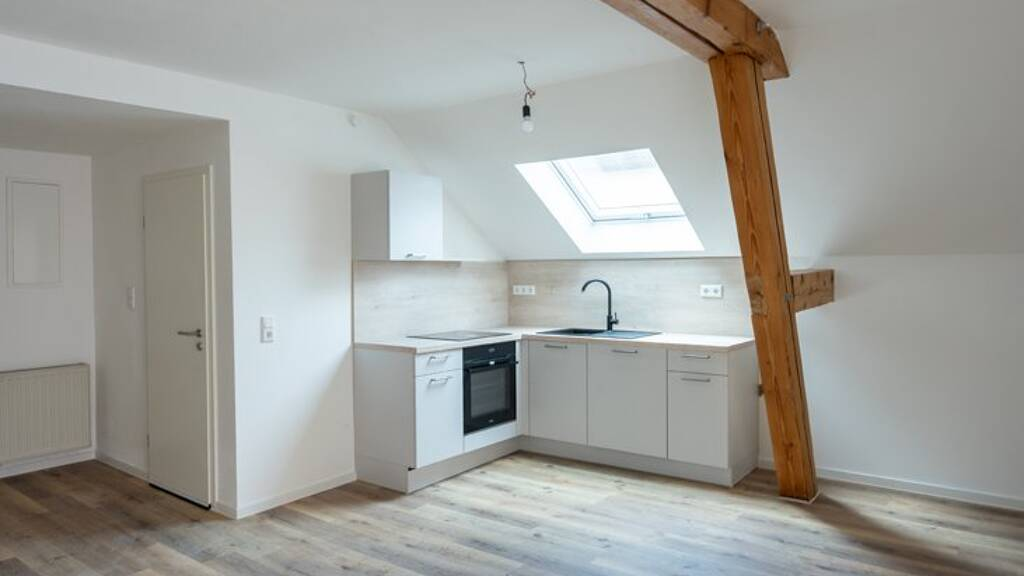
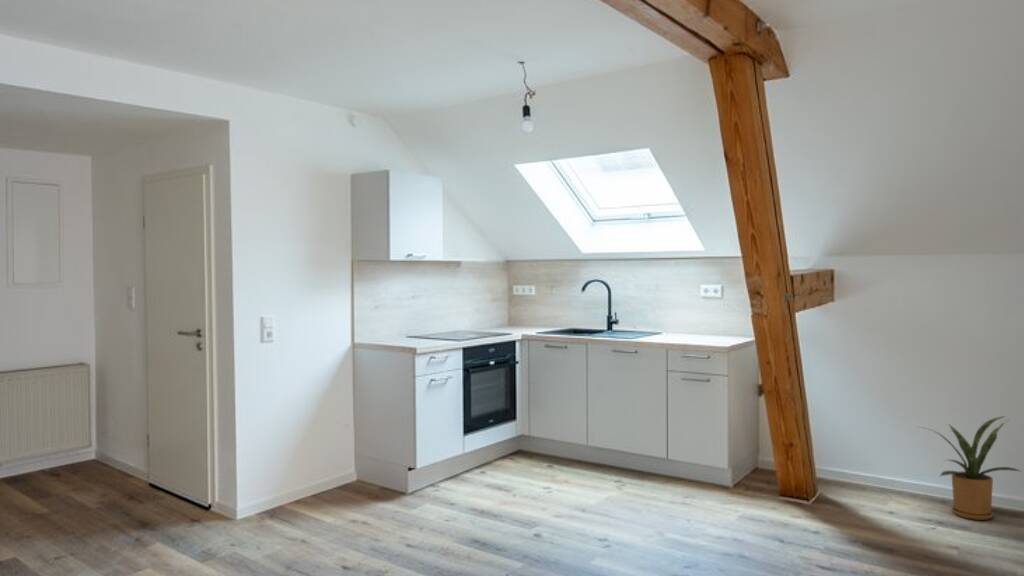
+ house plant [918,415,1023,521]
